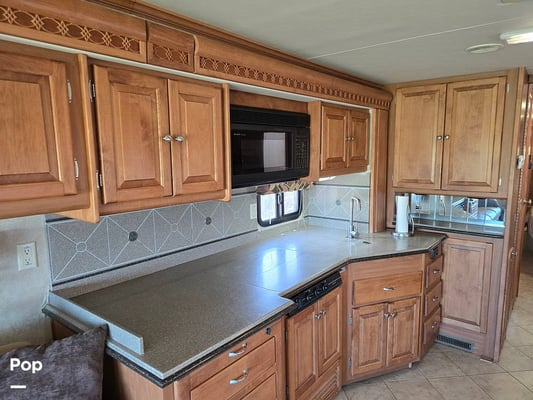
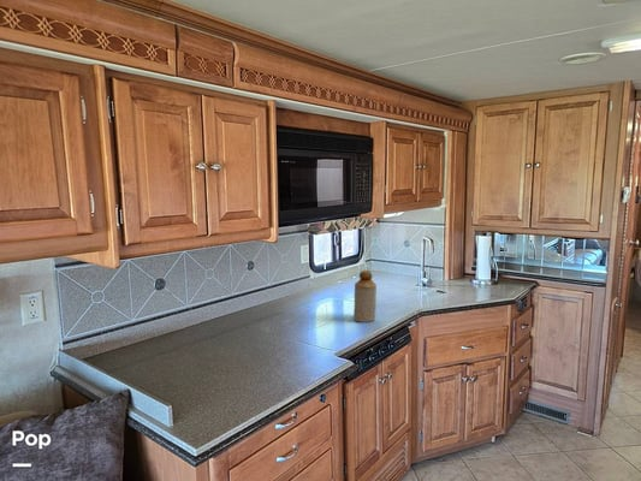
+ bottle [352,269,378,323]
